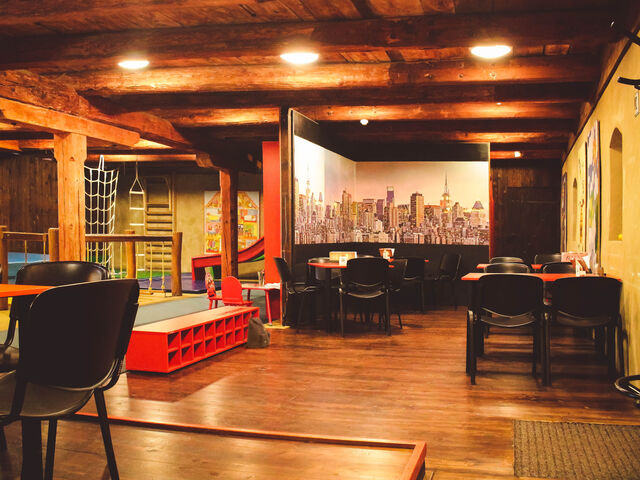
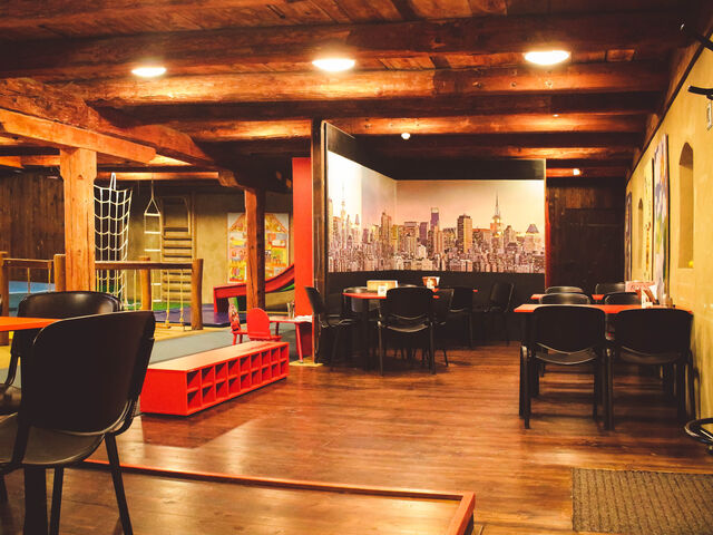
- backpack [242,314,272,349]
